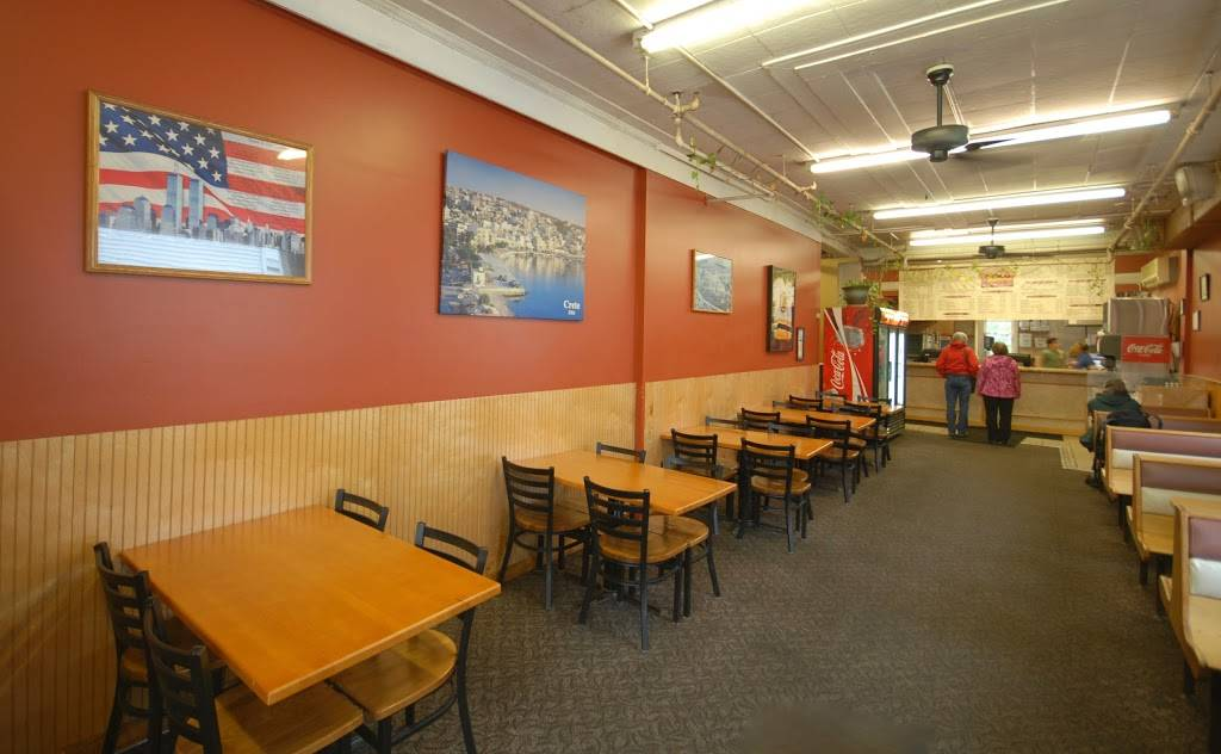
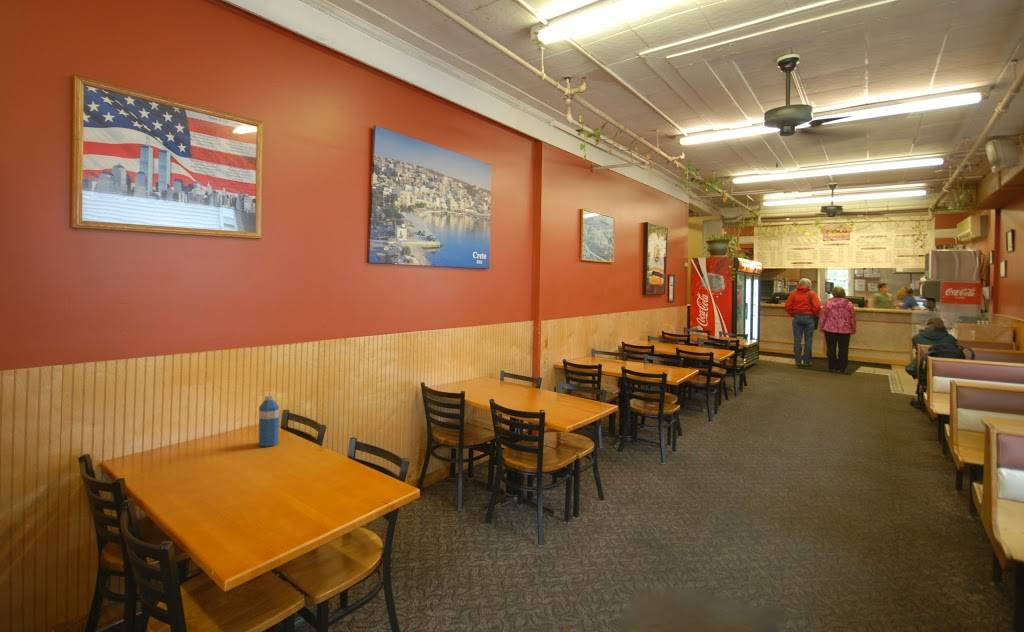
+ water bottle [258,394,280,448]
